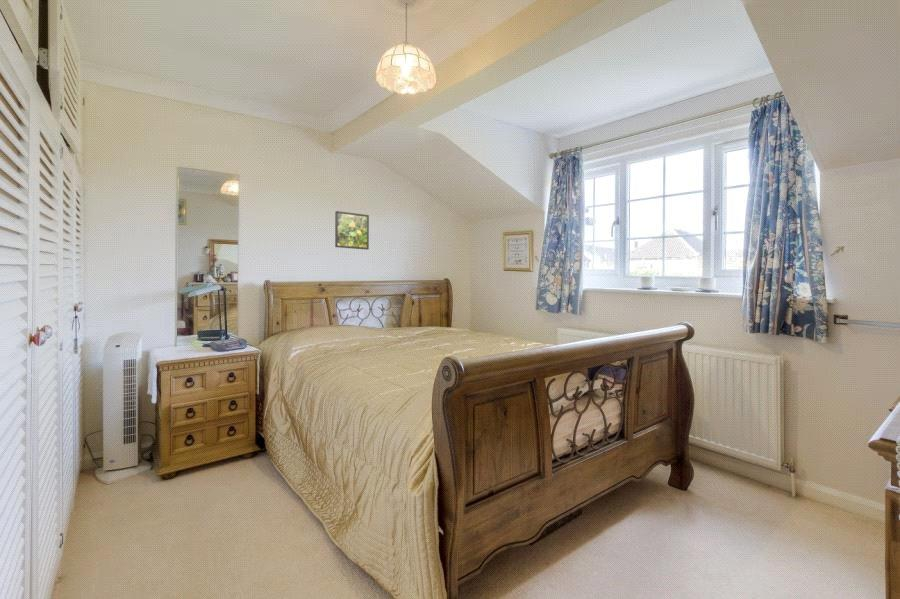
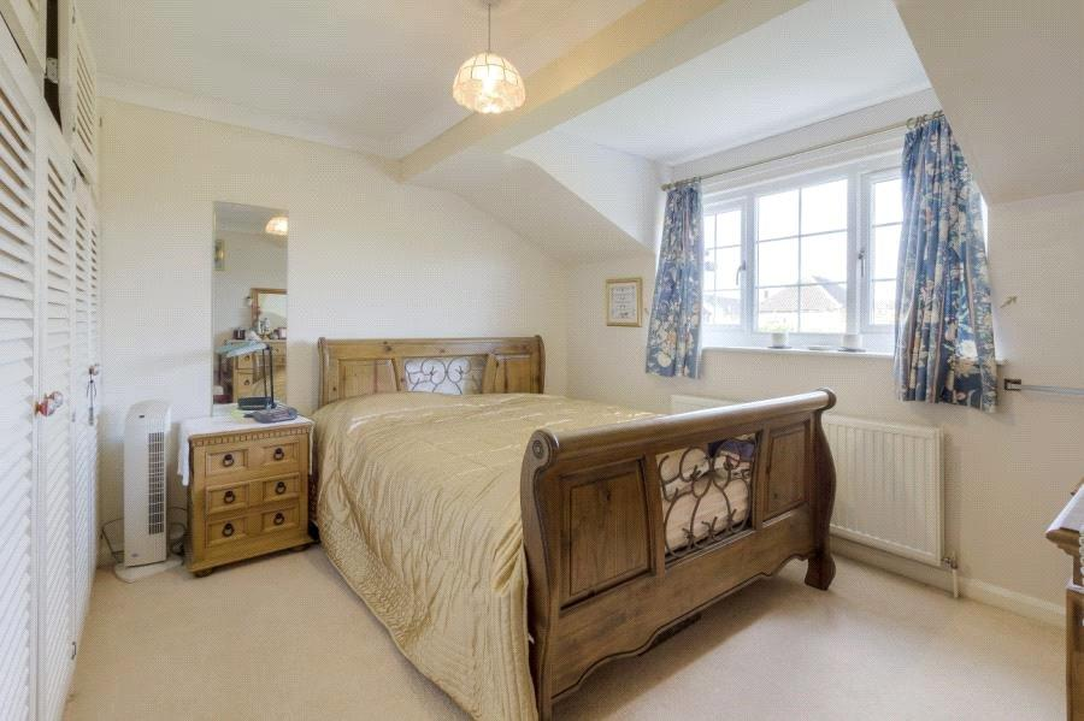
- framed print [334,210,370,251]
